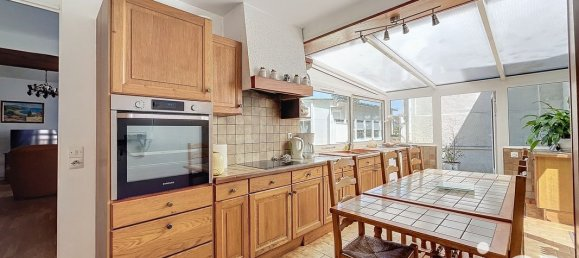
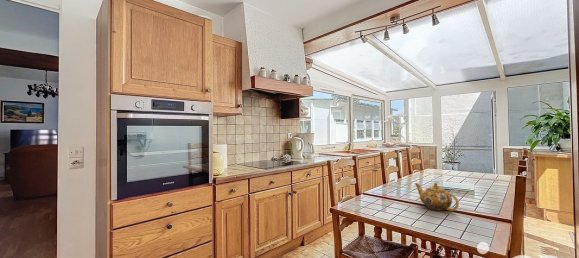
+ teapot [414,182,460,212]
